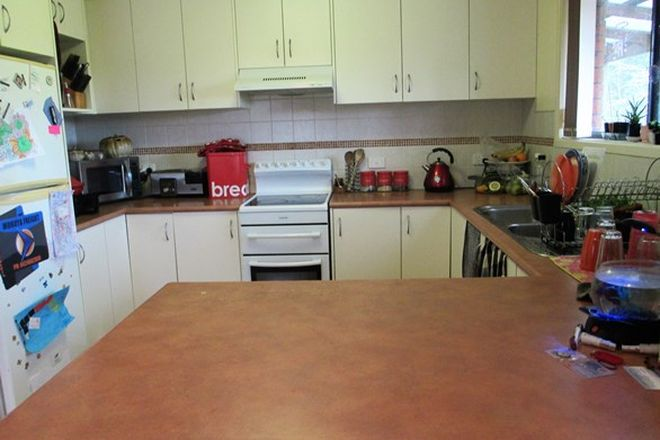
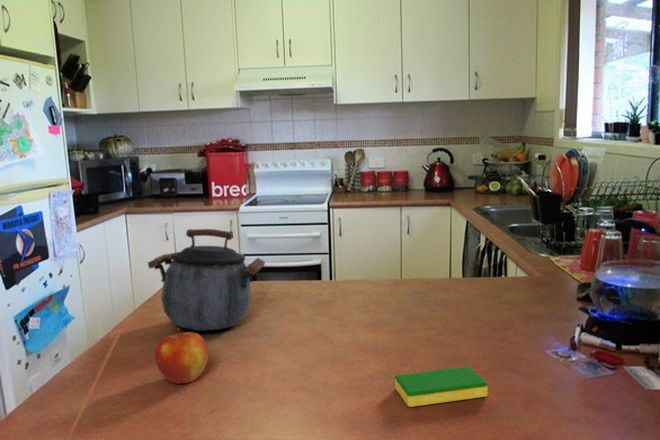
+ apple [154,327,209,385]
+ dish sponge [394,365,489,408]
+ kettle [147,228,266,331]
